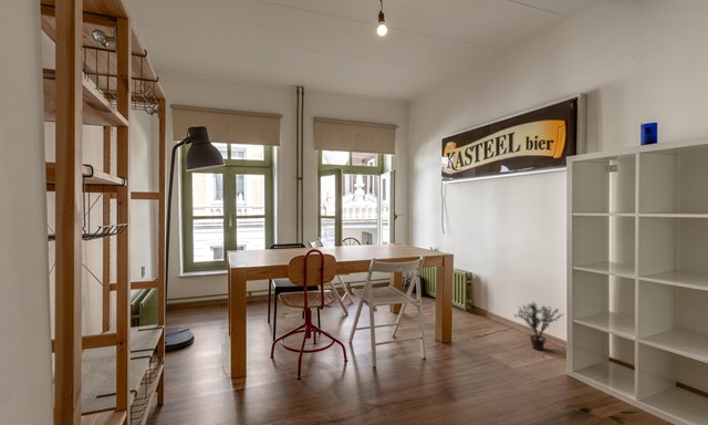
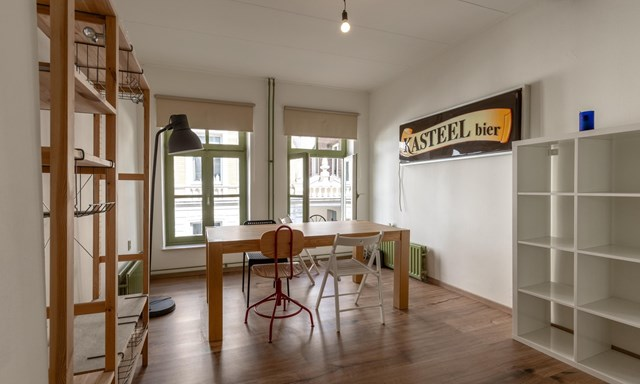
- potted plant [512,301,564,351]
